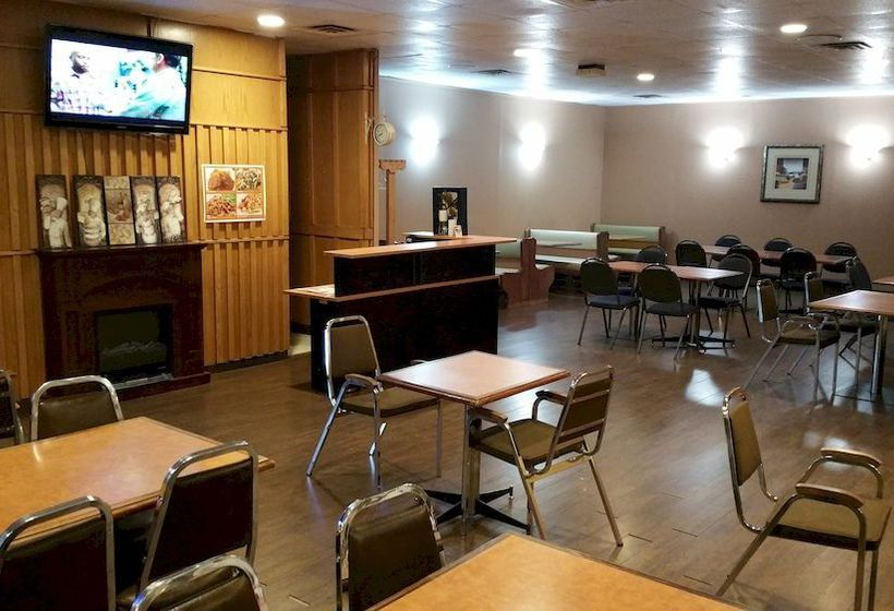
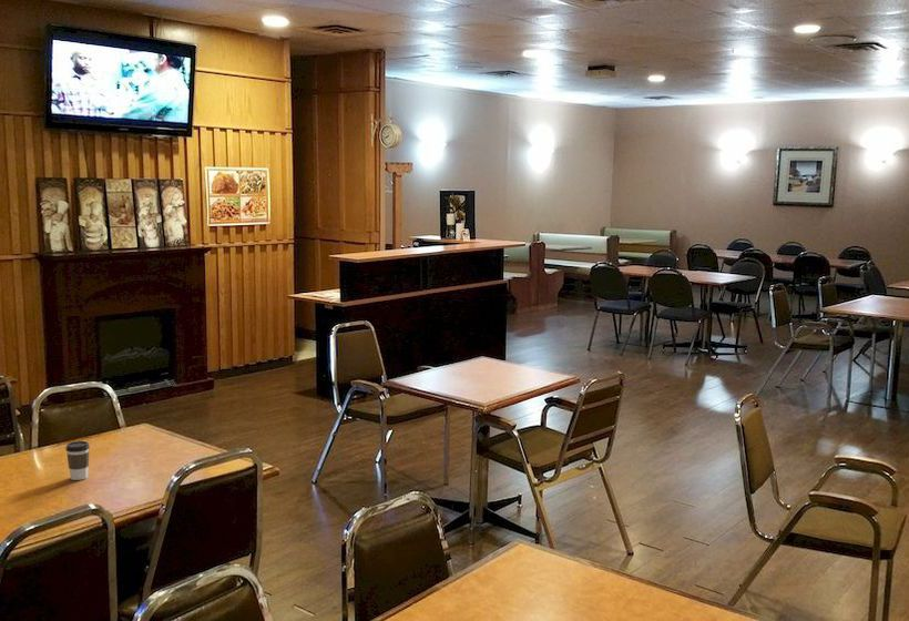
+ coffee cup [64,440,91,481]
